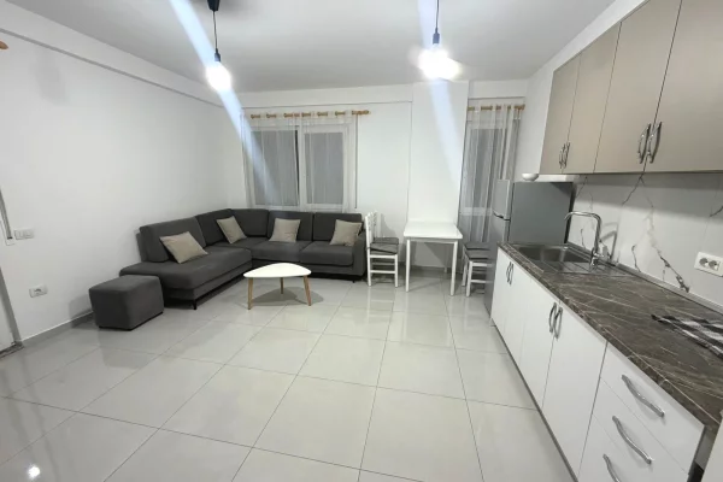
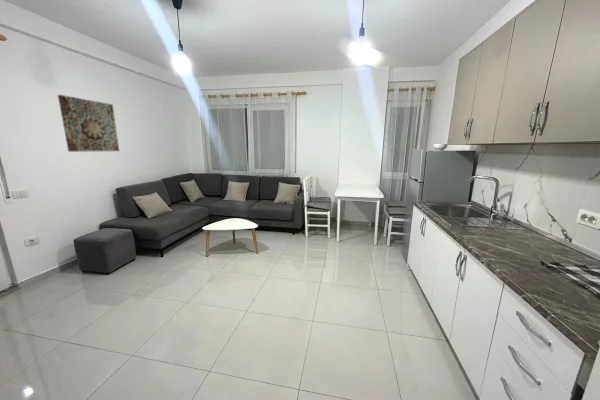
+ wall art [57,94,120,153]
